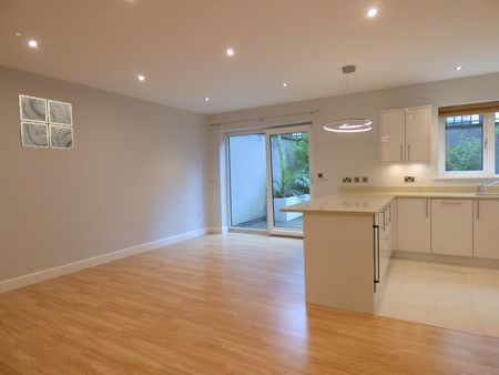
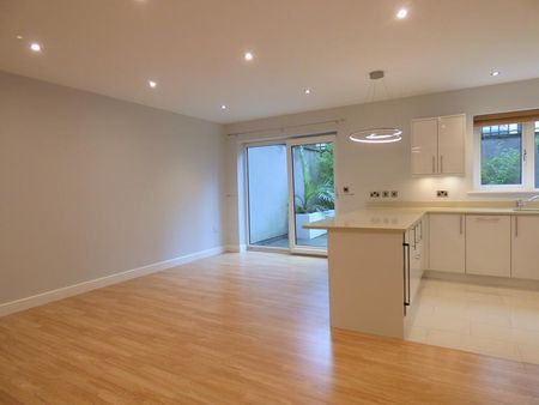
- wall art [17,93,74,151]
